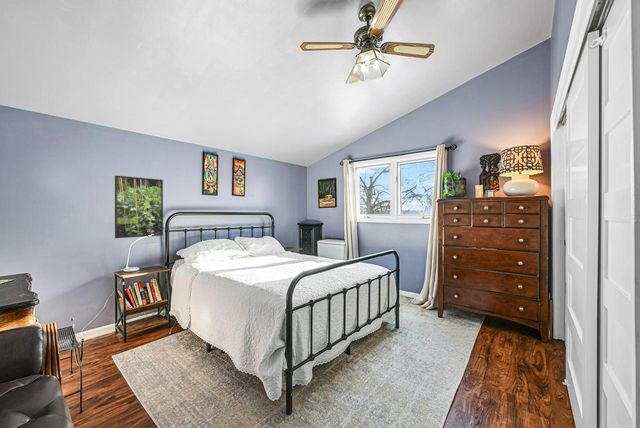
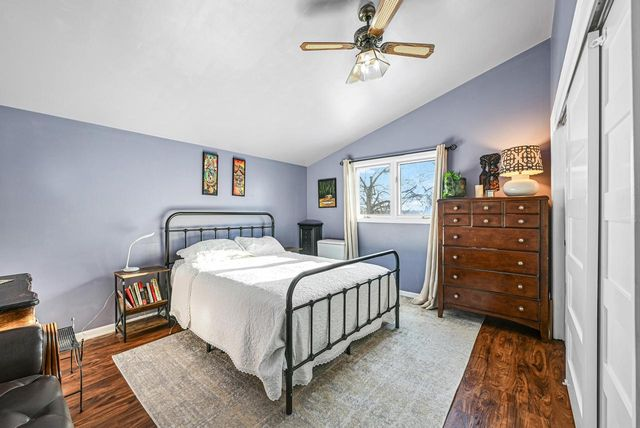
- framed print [114,175,164,239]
